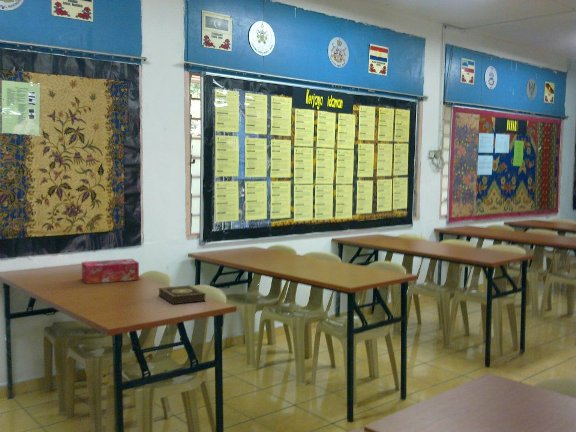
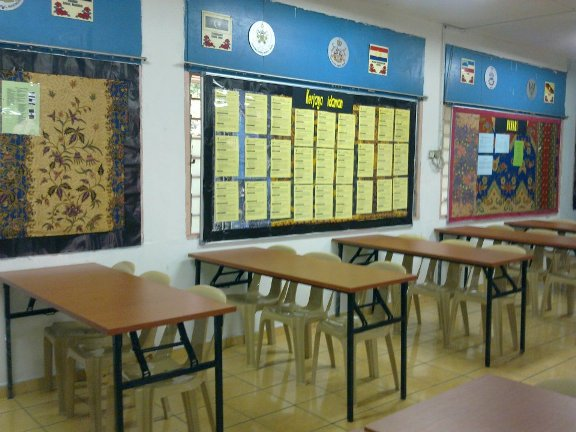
- tissue box [81,258,140,285]
- book [157,284,207,305]
